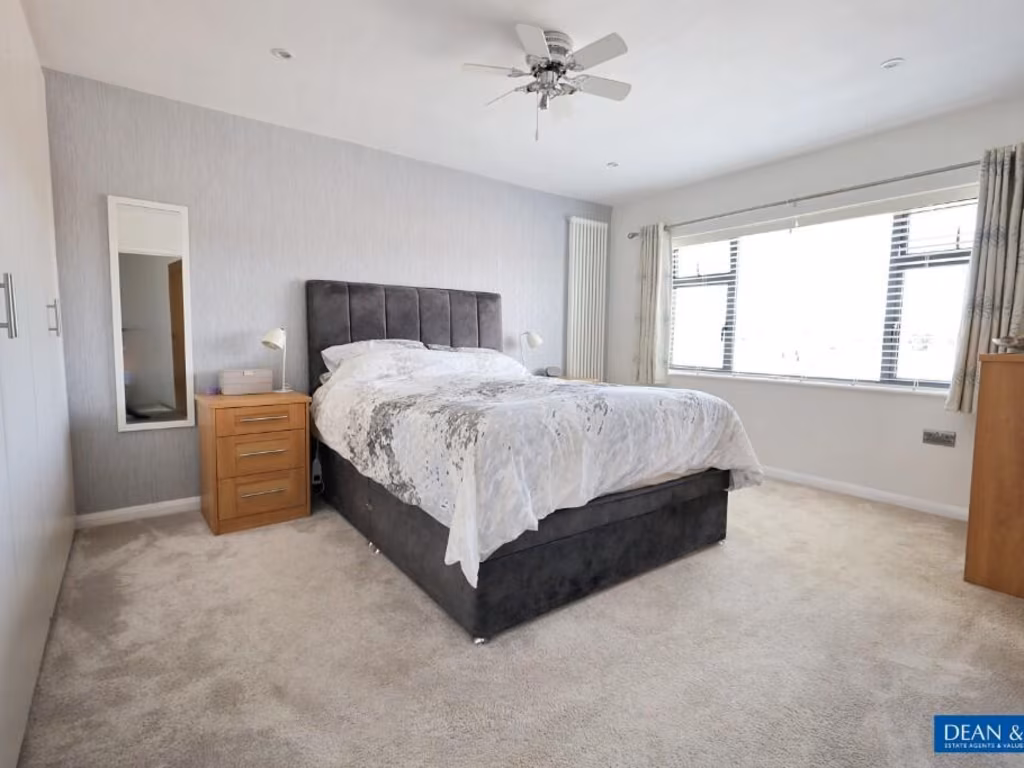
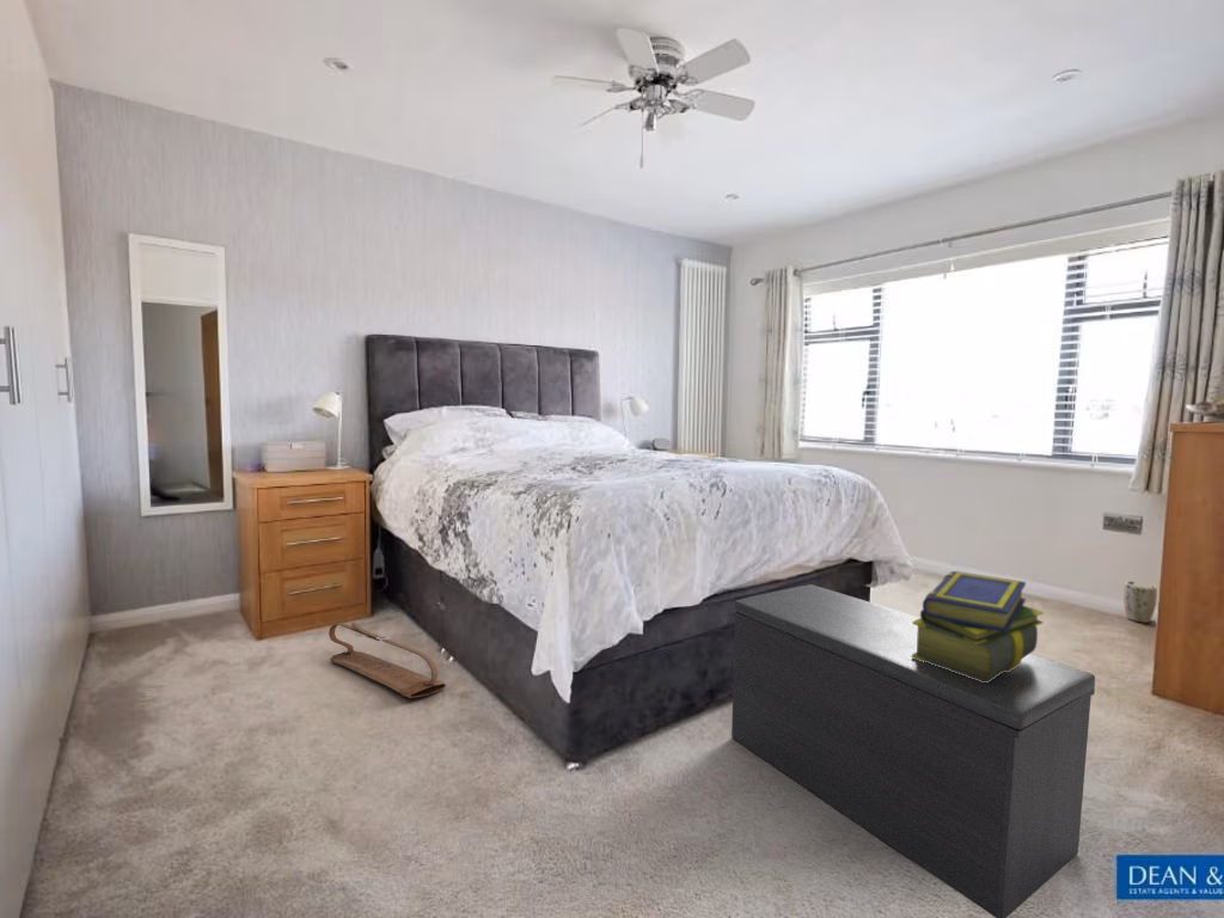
+ stack of books [911,570,1045,683]
+ bench [730,583,1096,918]
+ plant pot [1122,580,1158,624]
+ bag [328,622,447,699]
